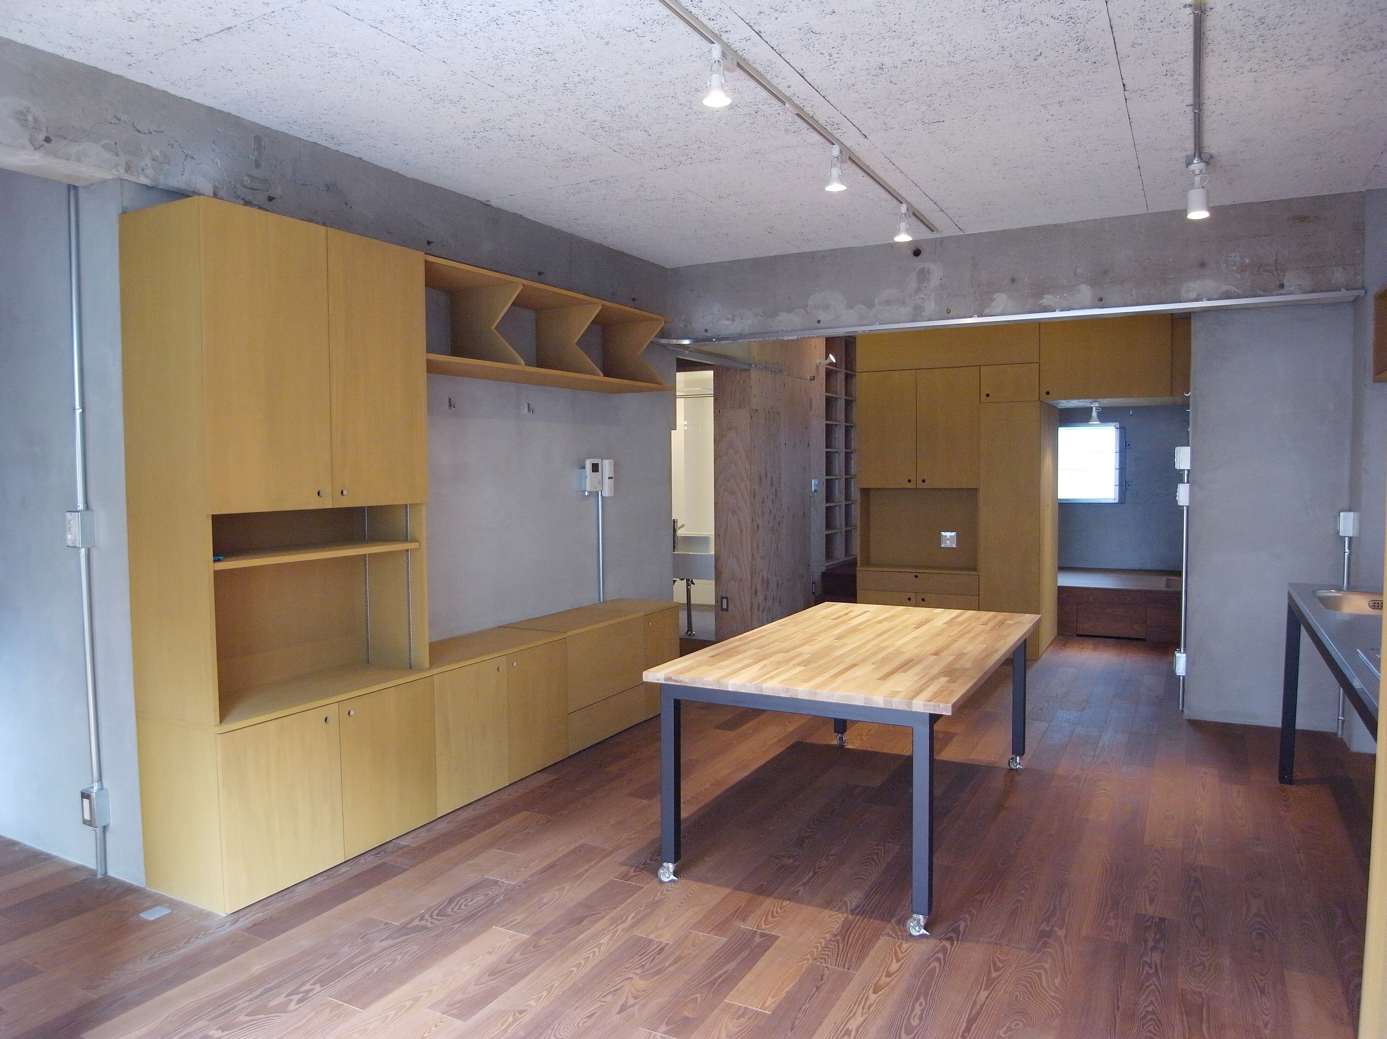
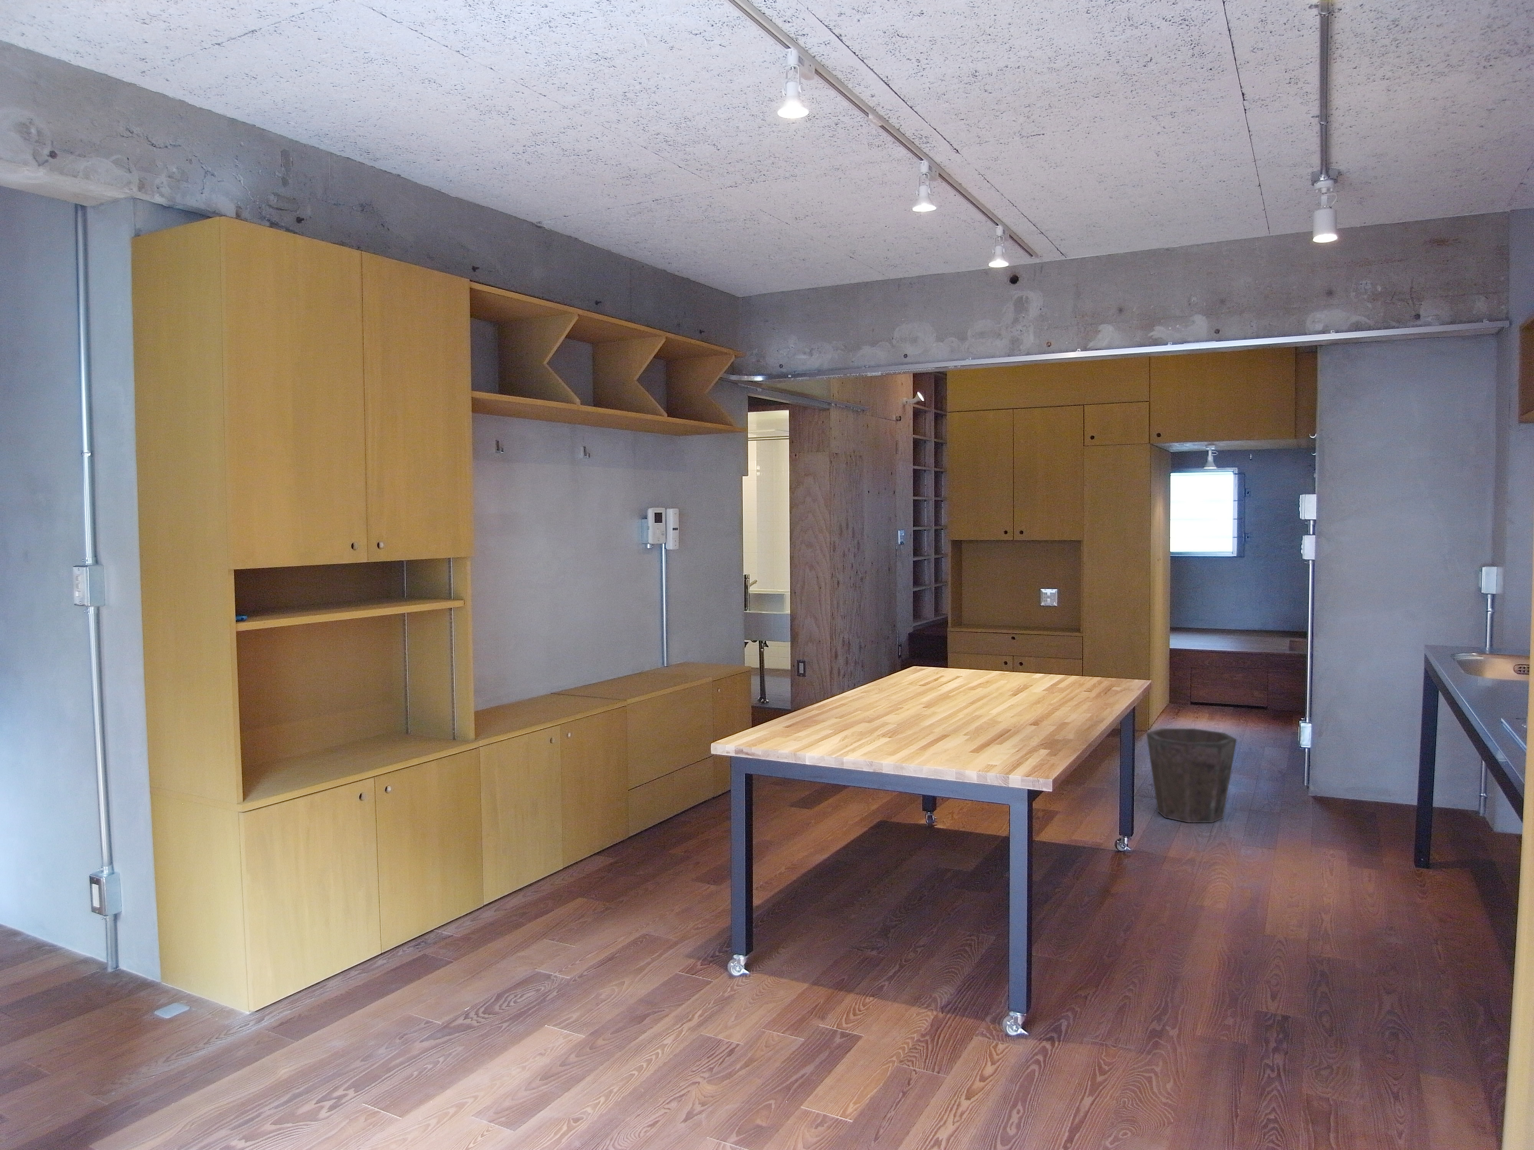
+ waste bin [1146,728,1237,823]
